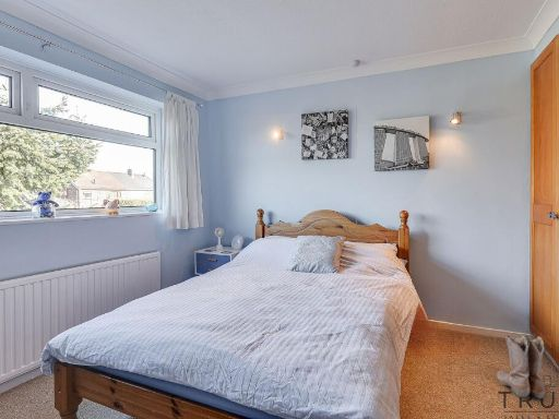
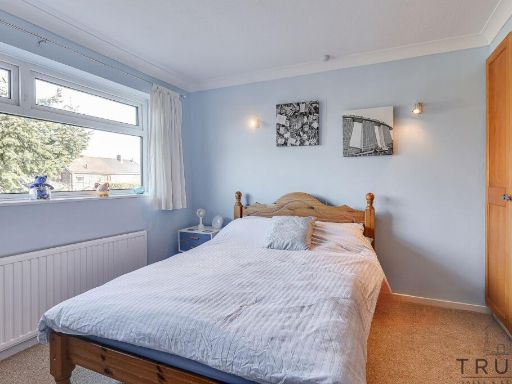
- boots [496,335,546,399]
